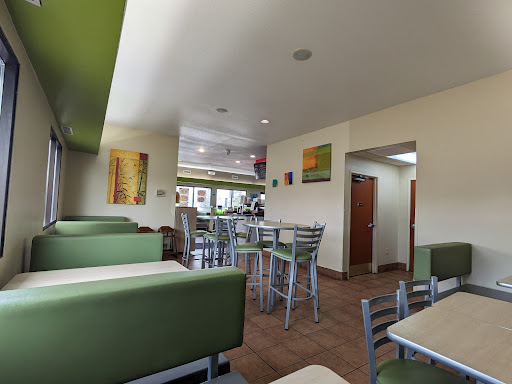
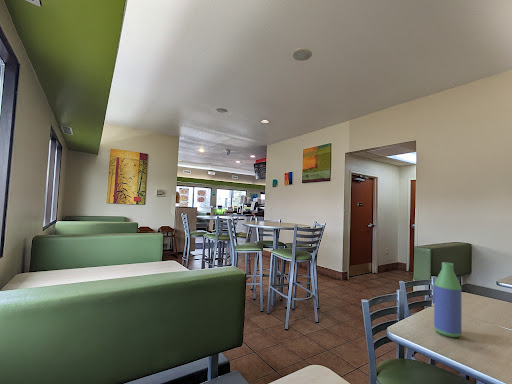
+ bottle [433,261,463,338]
